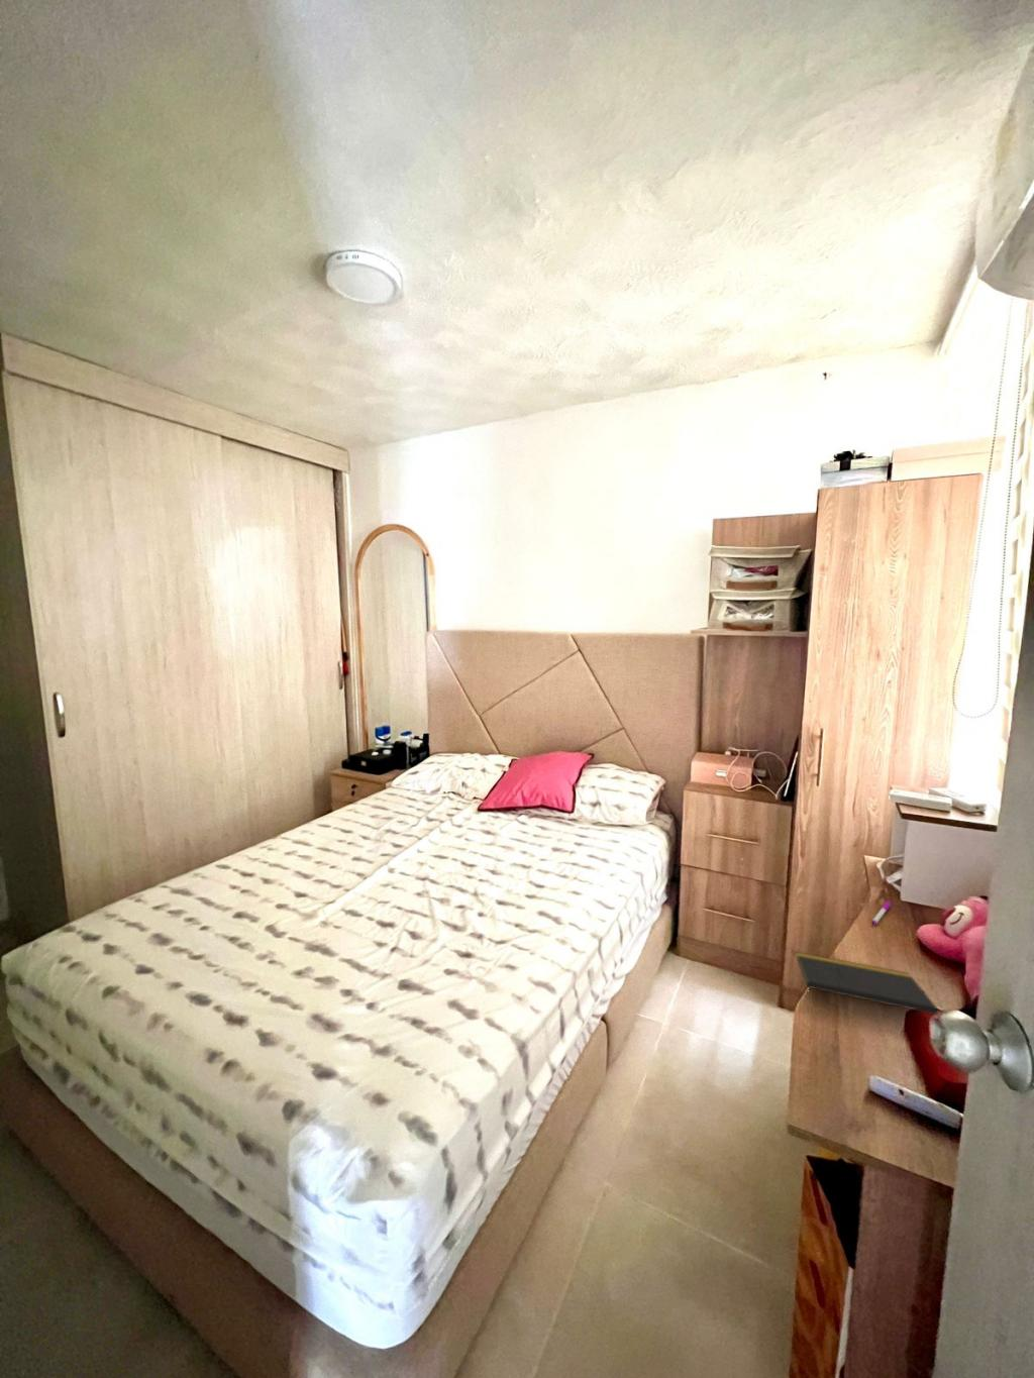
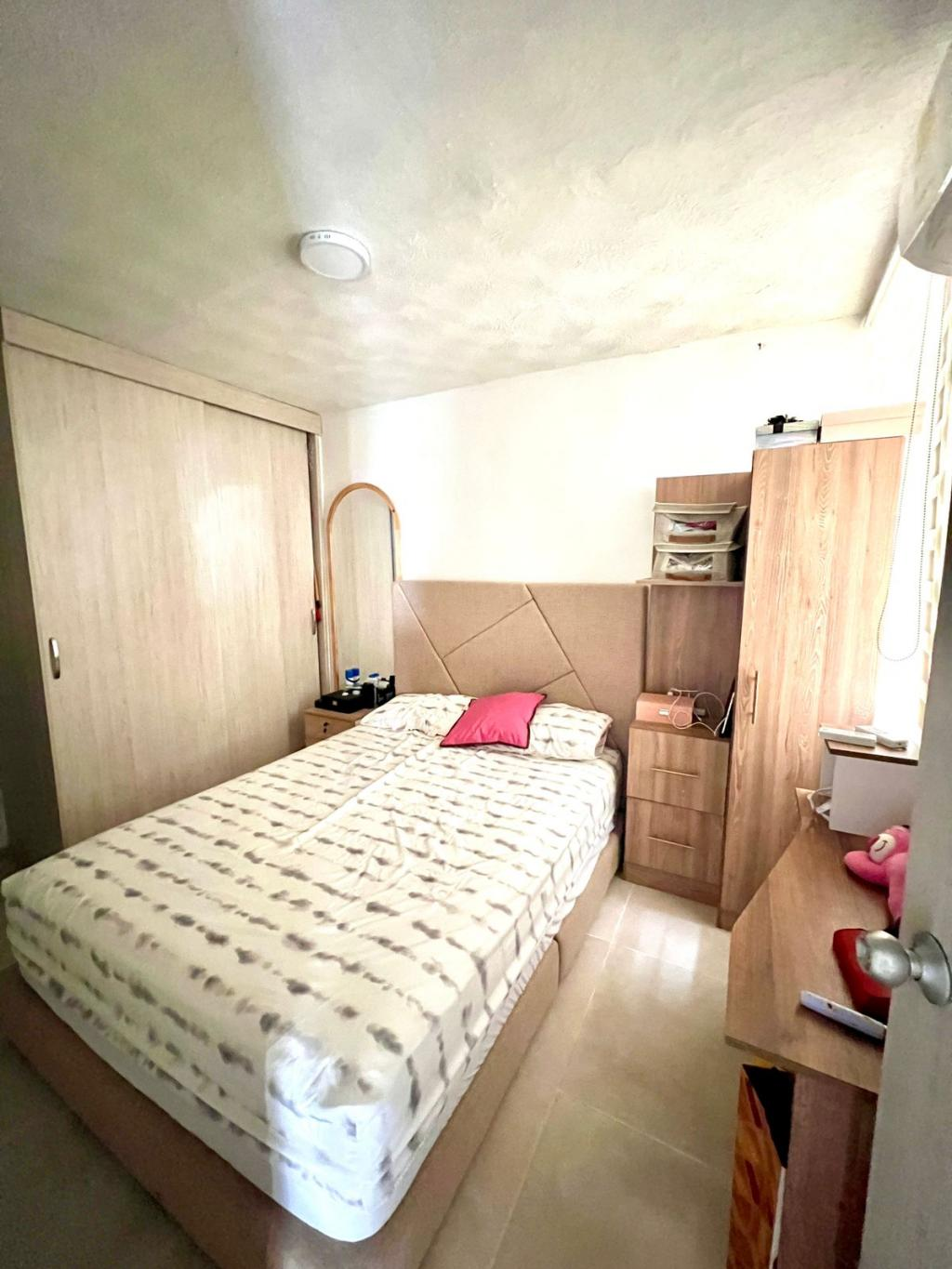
- notepad [795,951,940,1015]
- pen [870,900,892,926]
